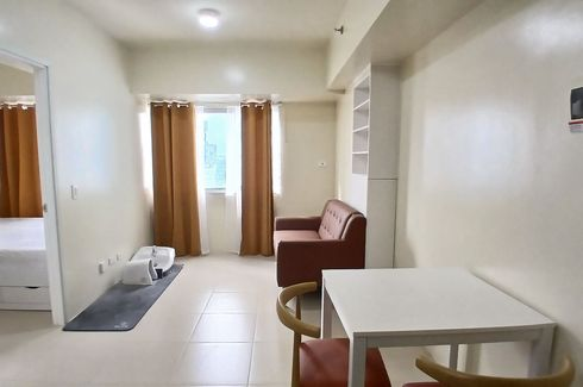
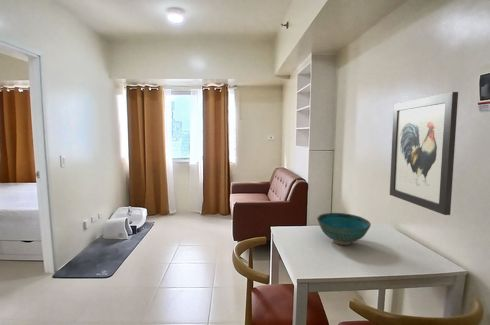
+ wall art [389,91,459,216]
+ bowl [316,212,372,246]
